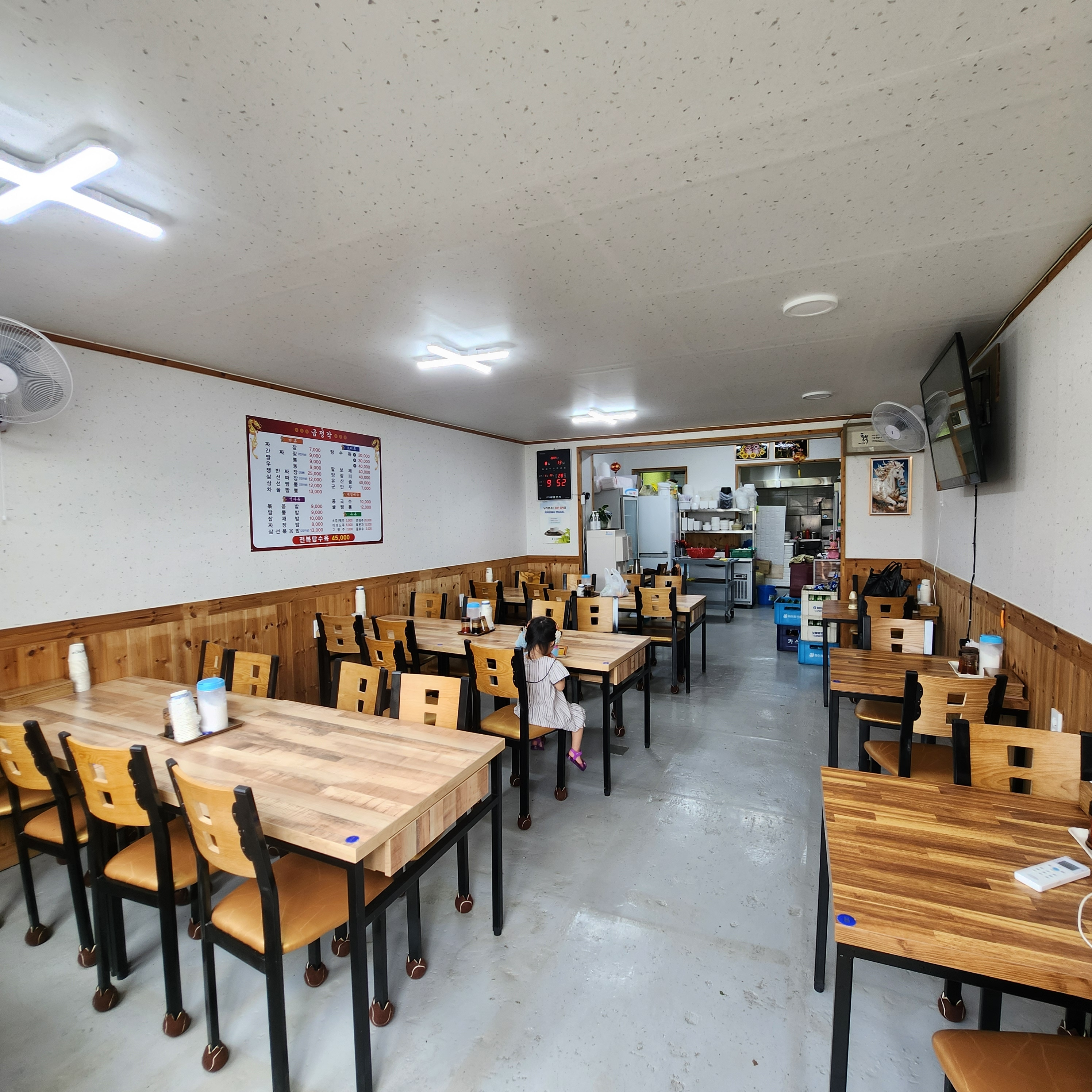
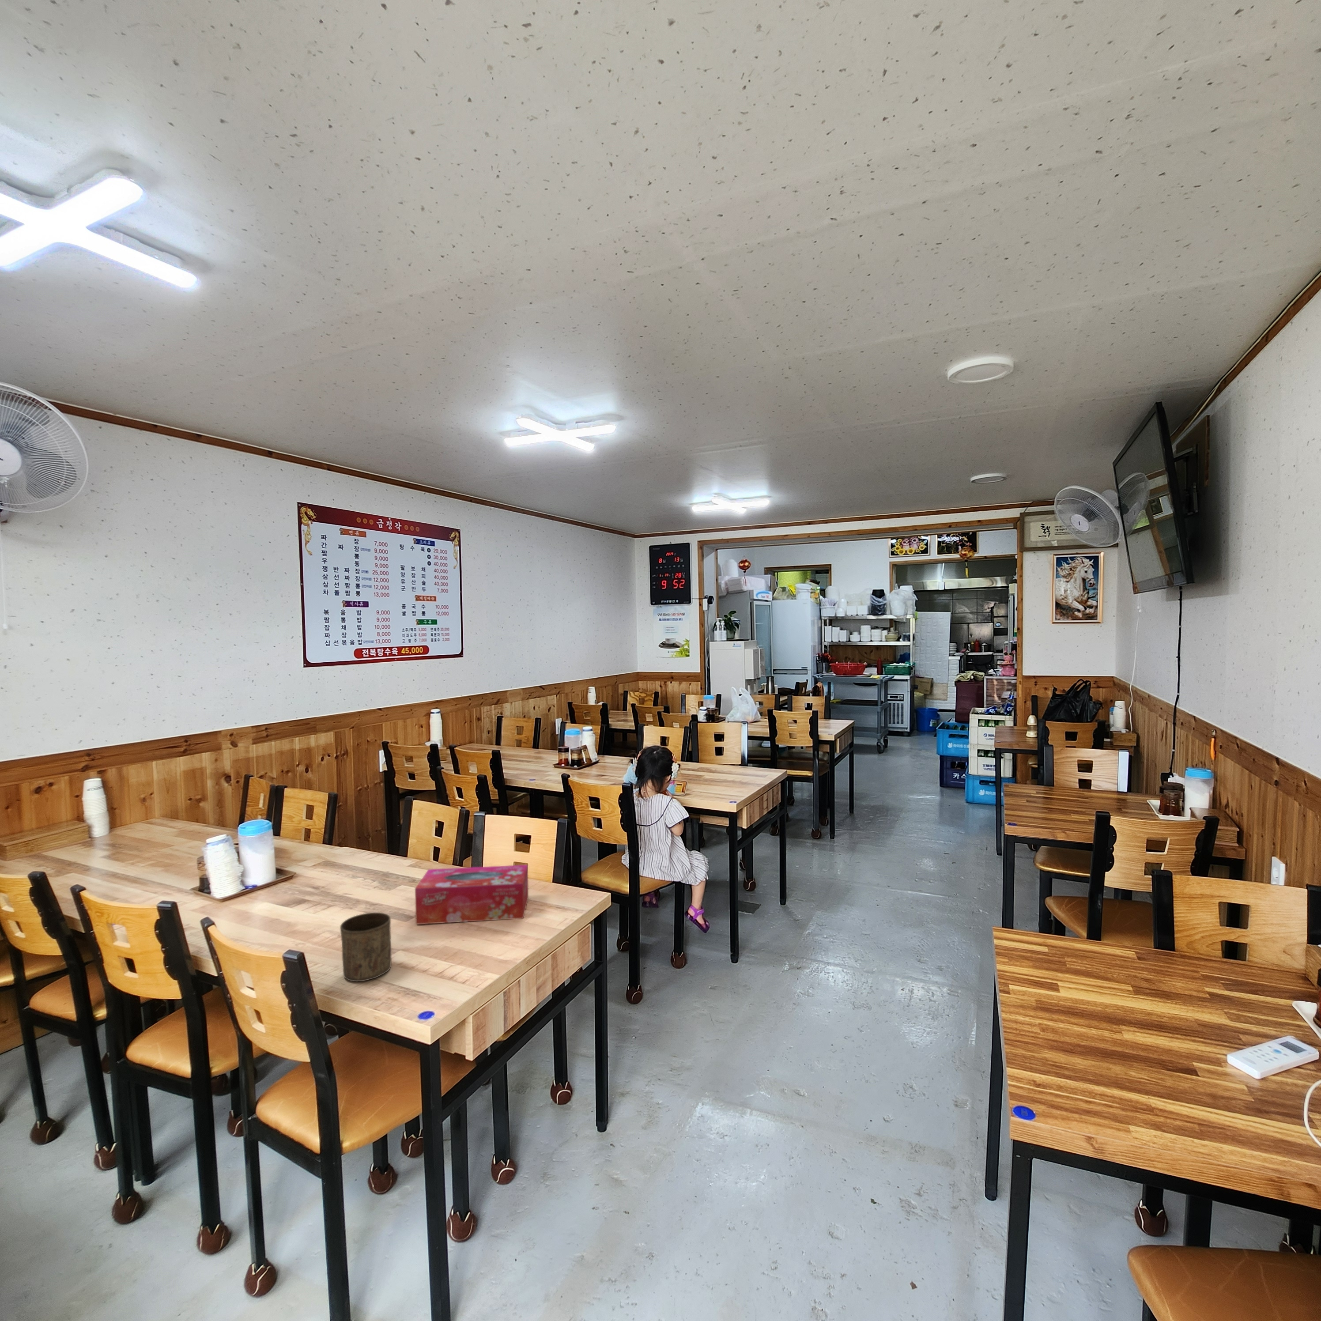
+ cup [340,912,392,982]
+ tissue box [415,865,529,925]
